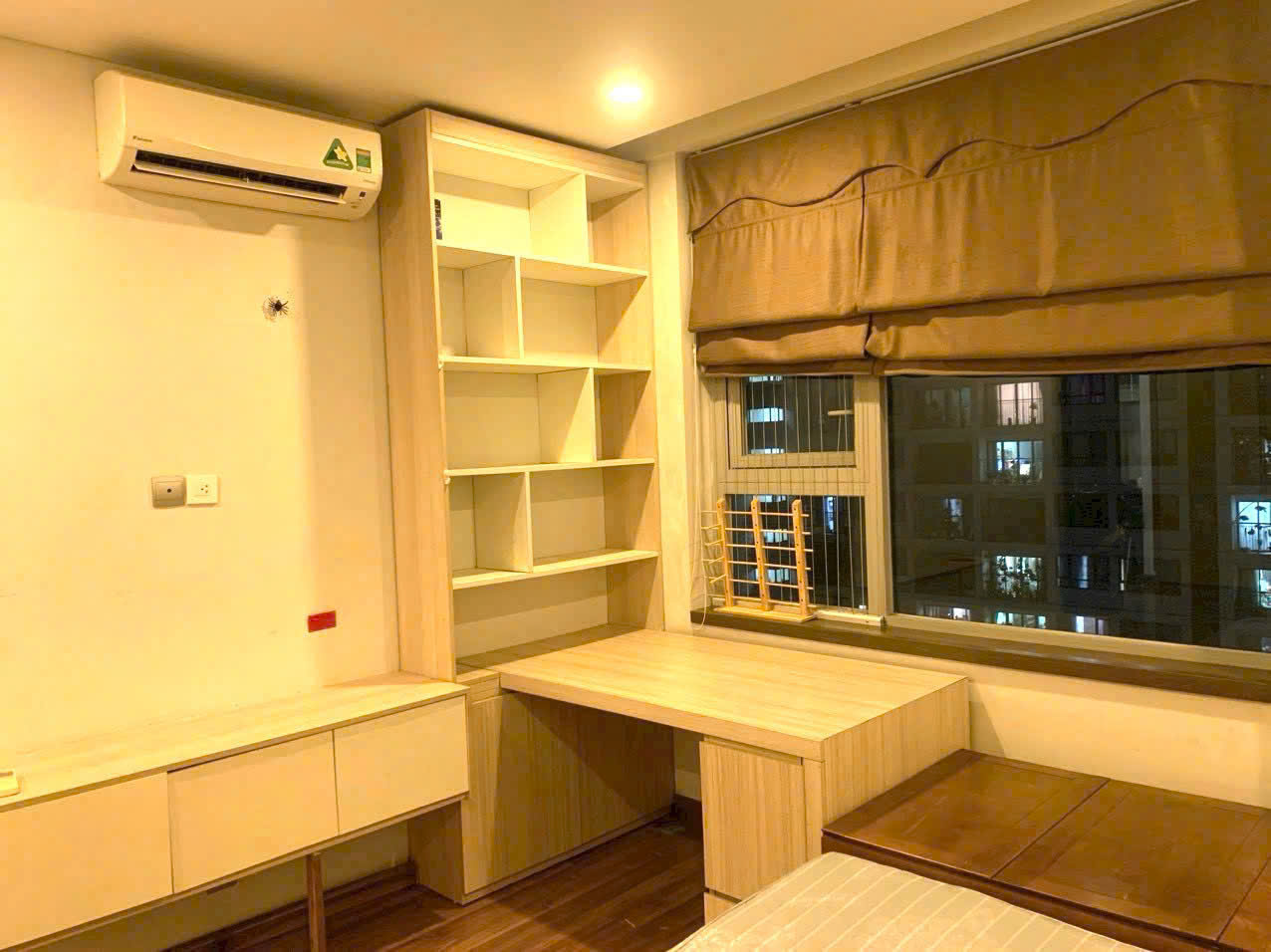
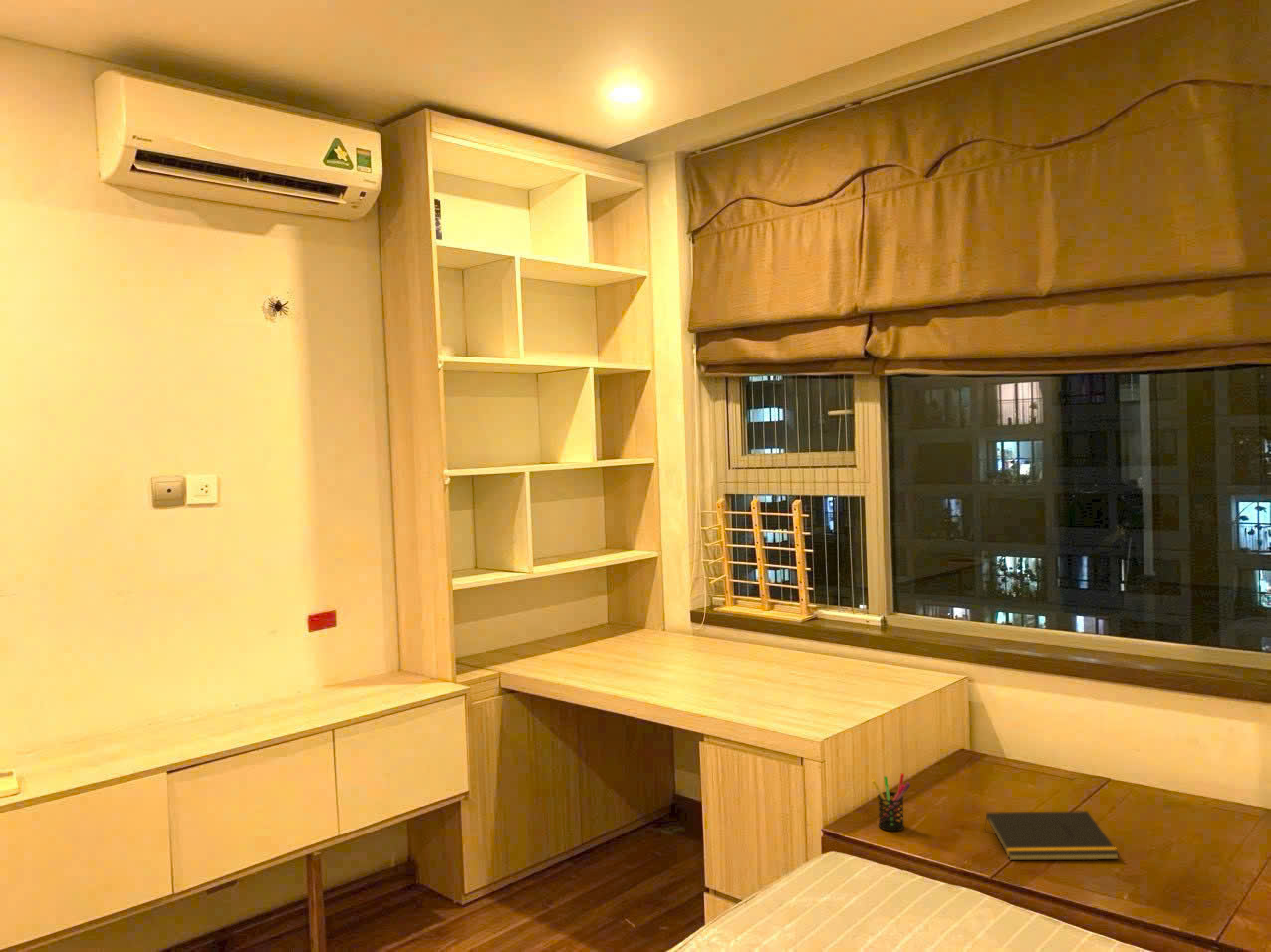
+ pen holder [871,772,911,832]
+ notepad [983,810,1120,861]
